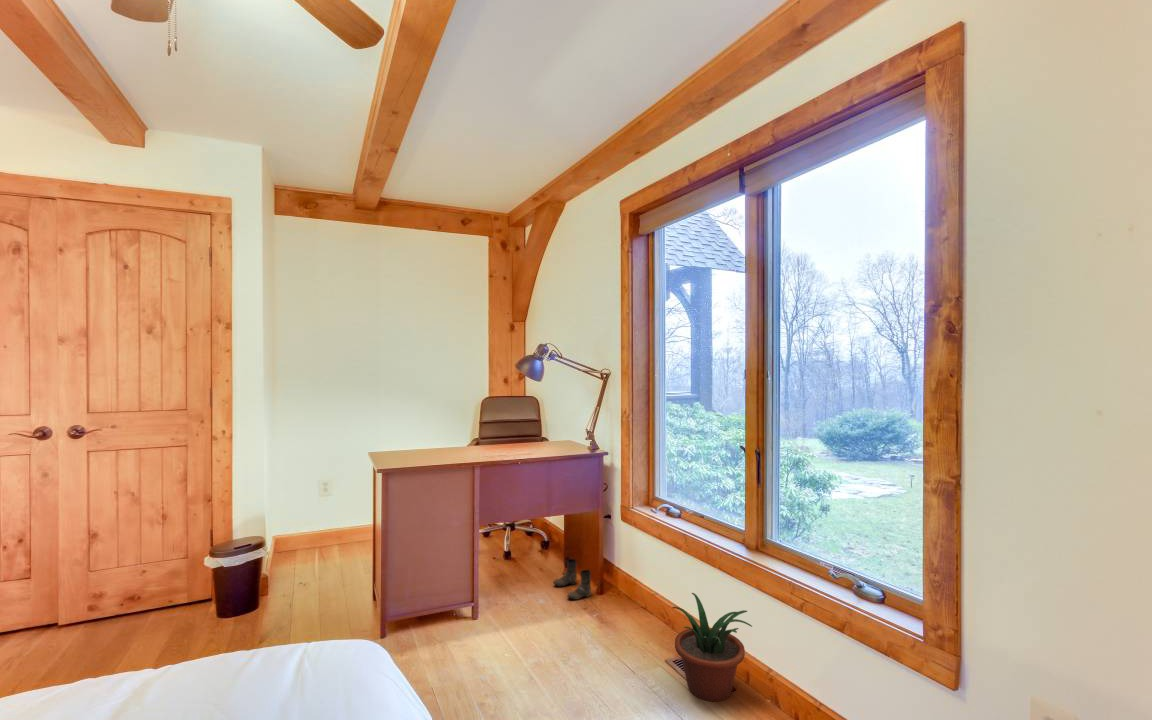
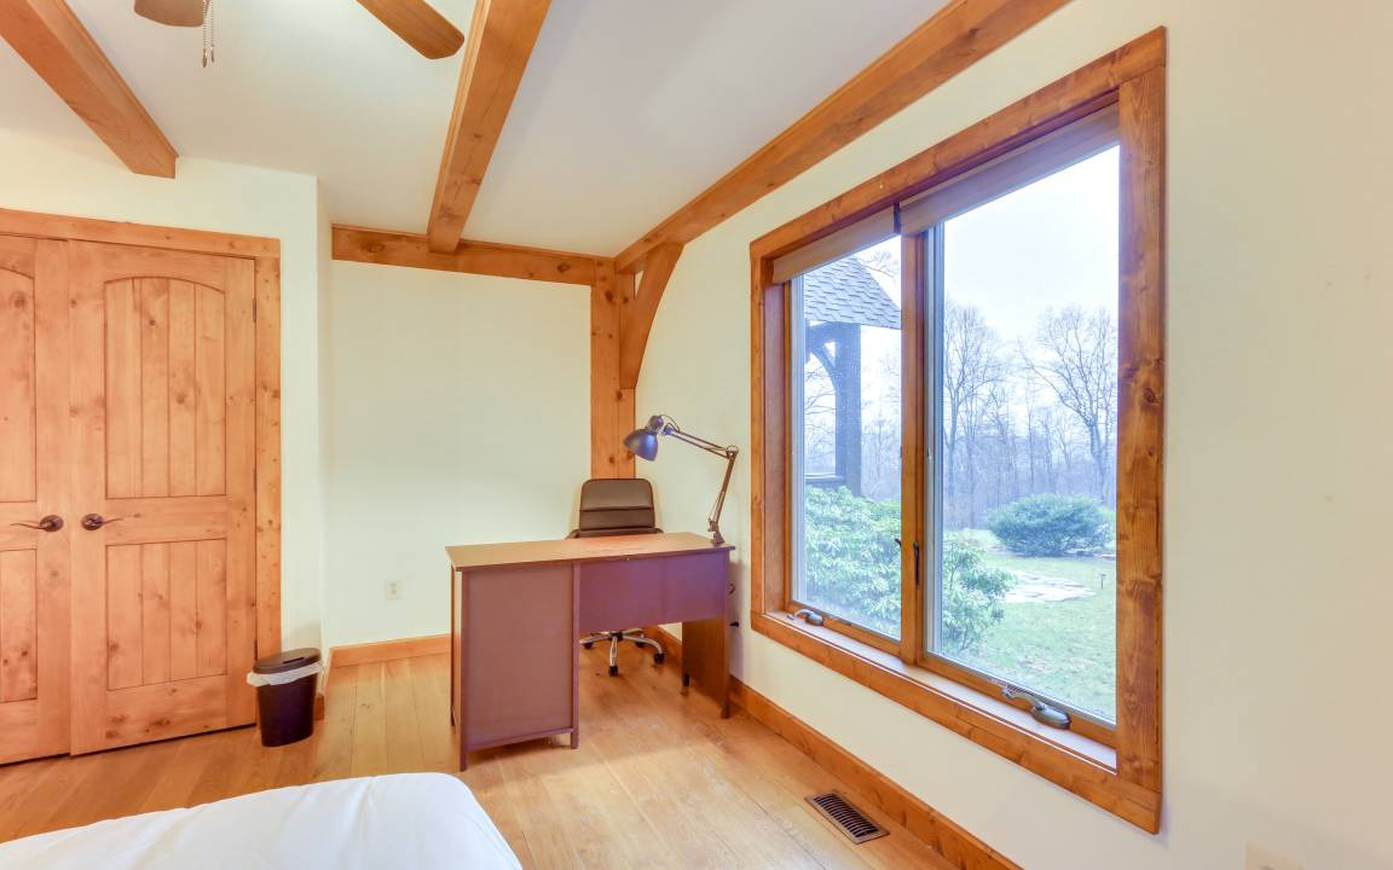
- boots [552,558,592,601]
- potted plant [672,592,753,702]
